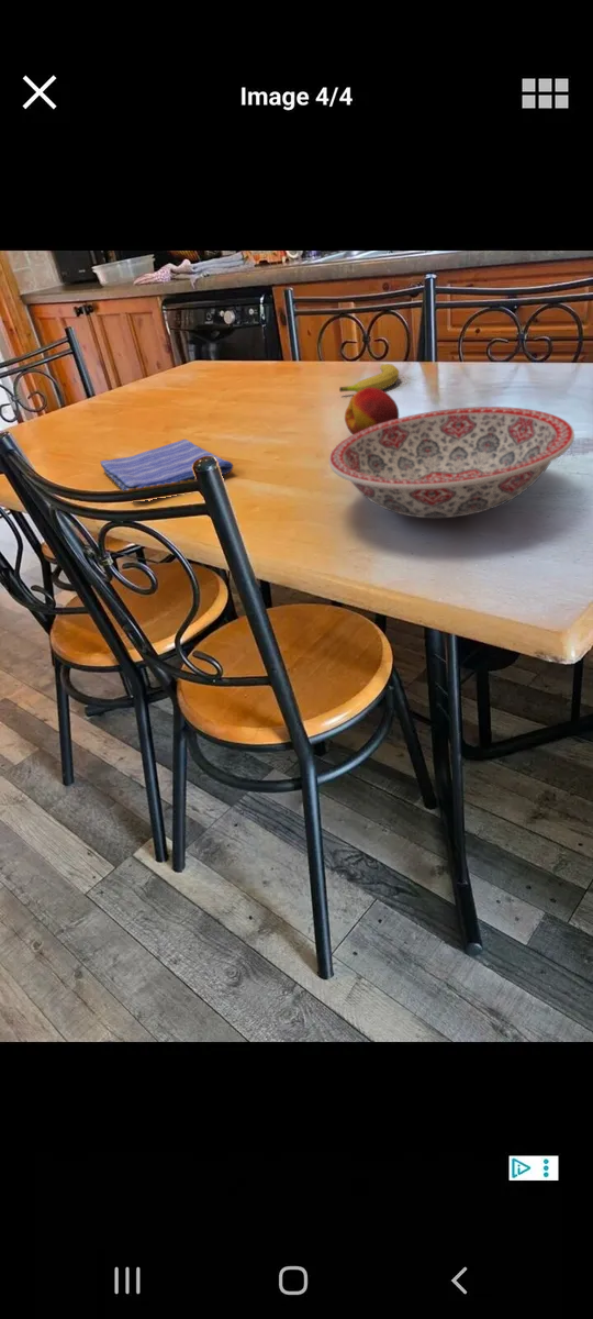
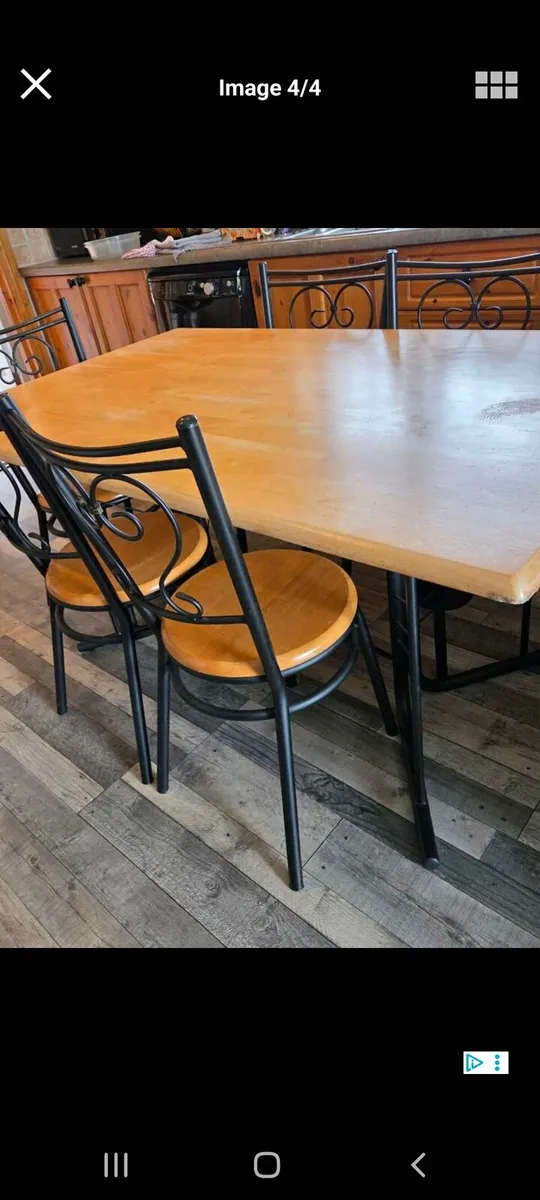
- dish towel [99,439,234,503]
- fruit [338,363,400,394]
- fruit [344,387,400,435]
- ceramic bowl [328,406,575,519]
